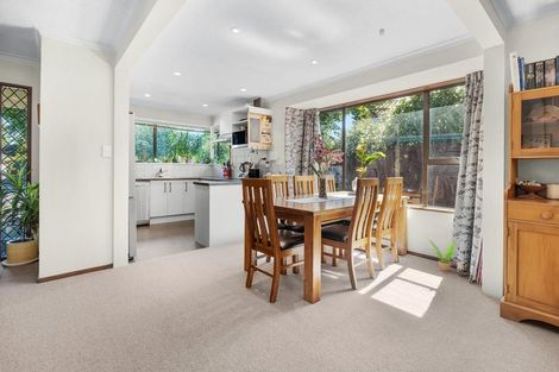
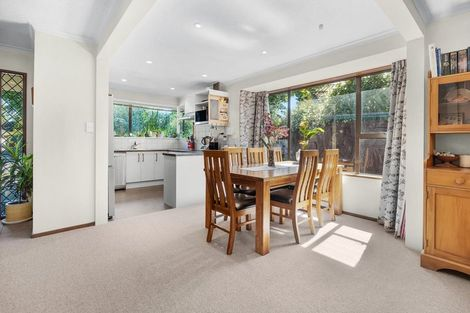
- potted plant [428,239,459,272]
